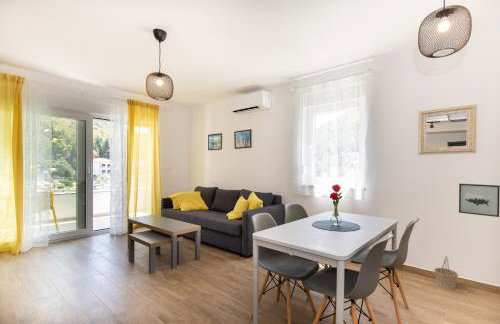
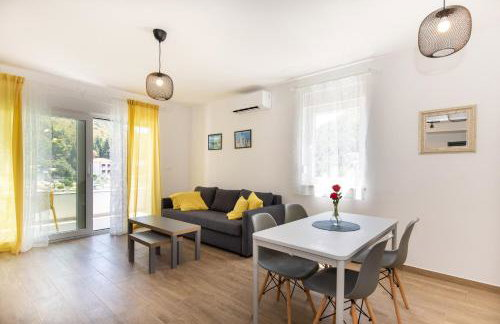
- wall art [458,183,500,218]
- basket [433,255,459,289]
